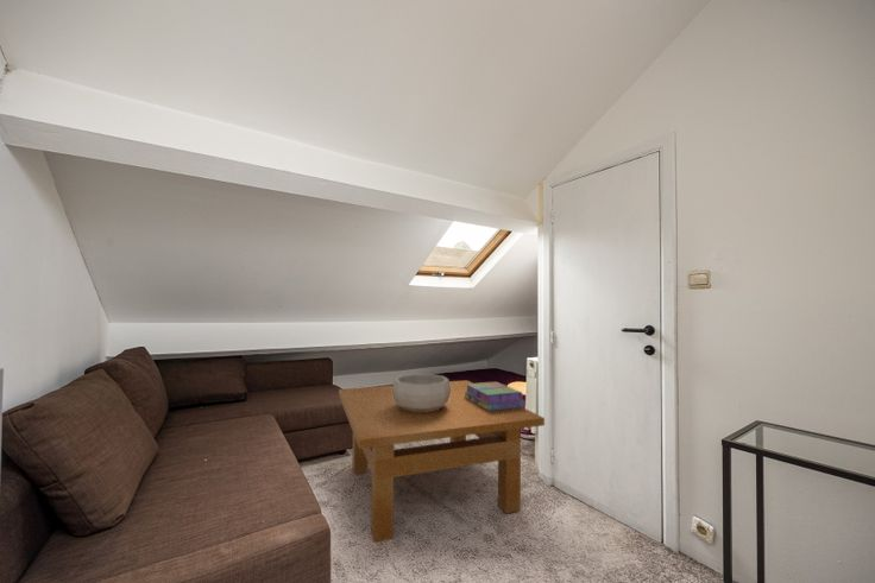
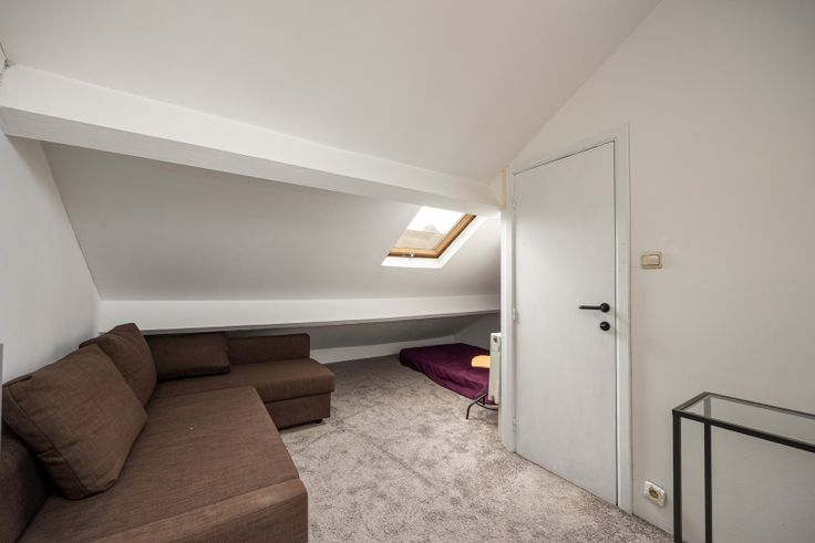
- table [338,379,546,544]
- decorative bowl [392,373,451,412]
- stack of books [464,381,525,411]
